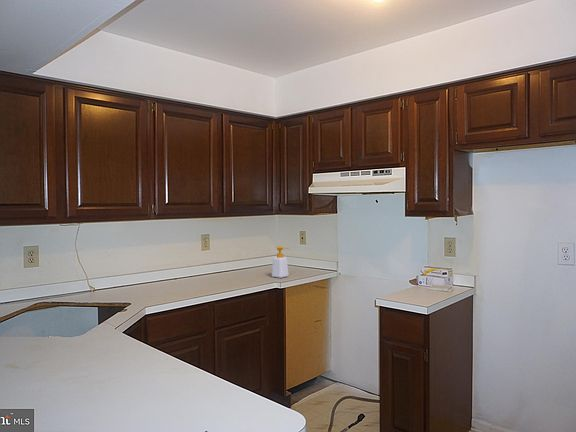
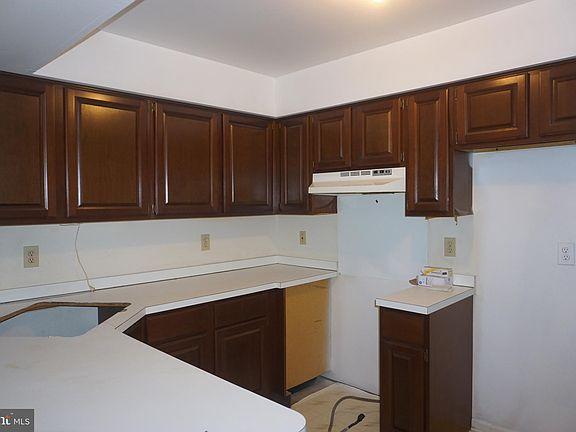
- soap bottle [271,245,290,279]
